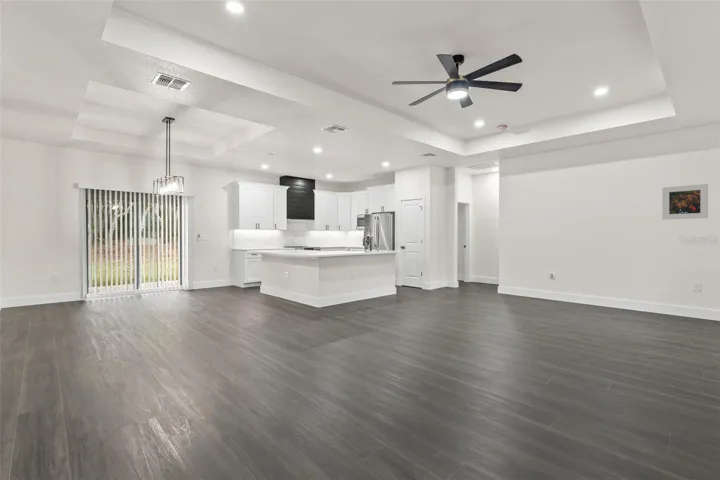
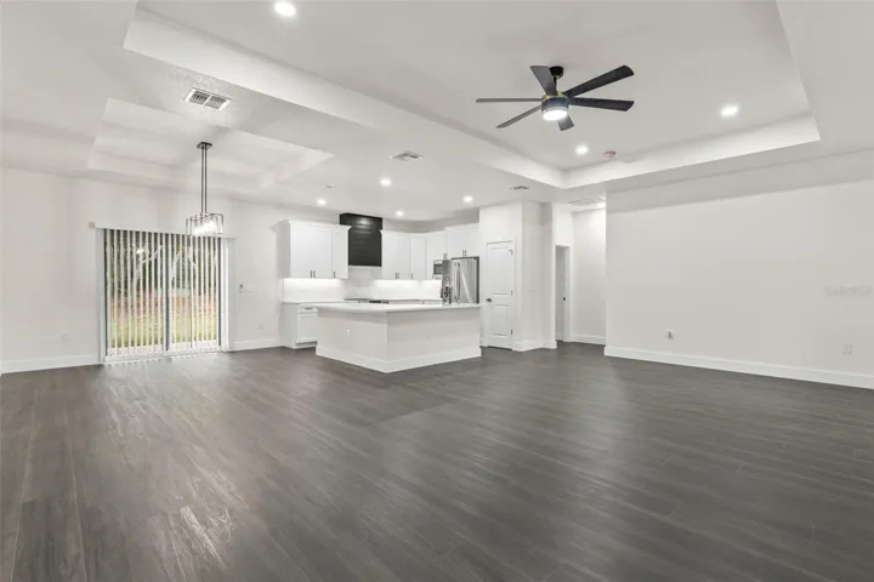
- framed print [661,183,709,221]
